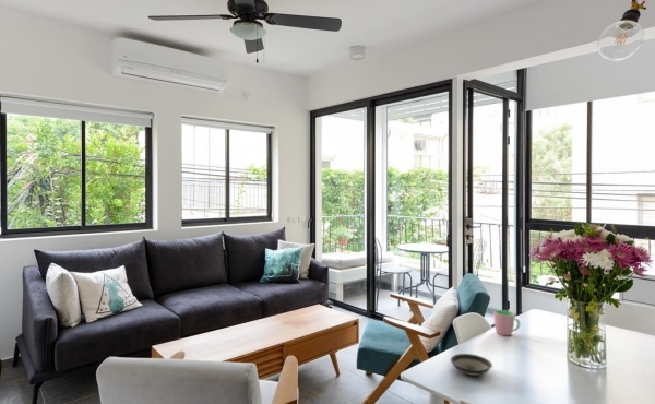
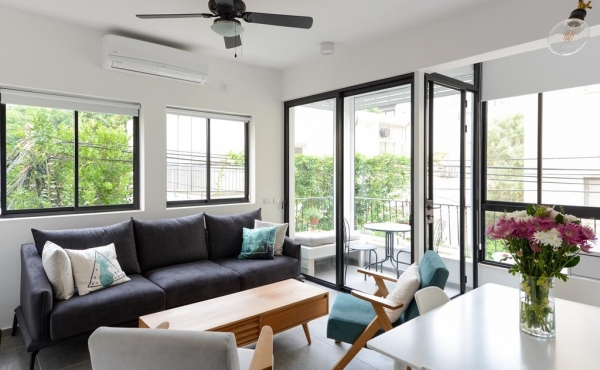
- cup [493,309,521,336]
- saucer [450,353,493,377]
